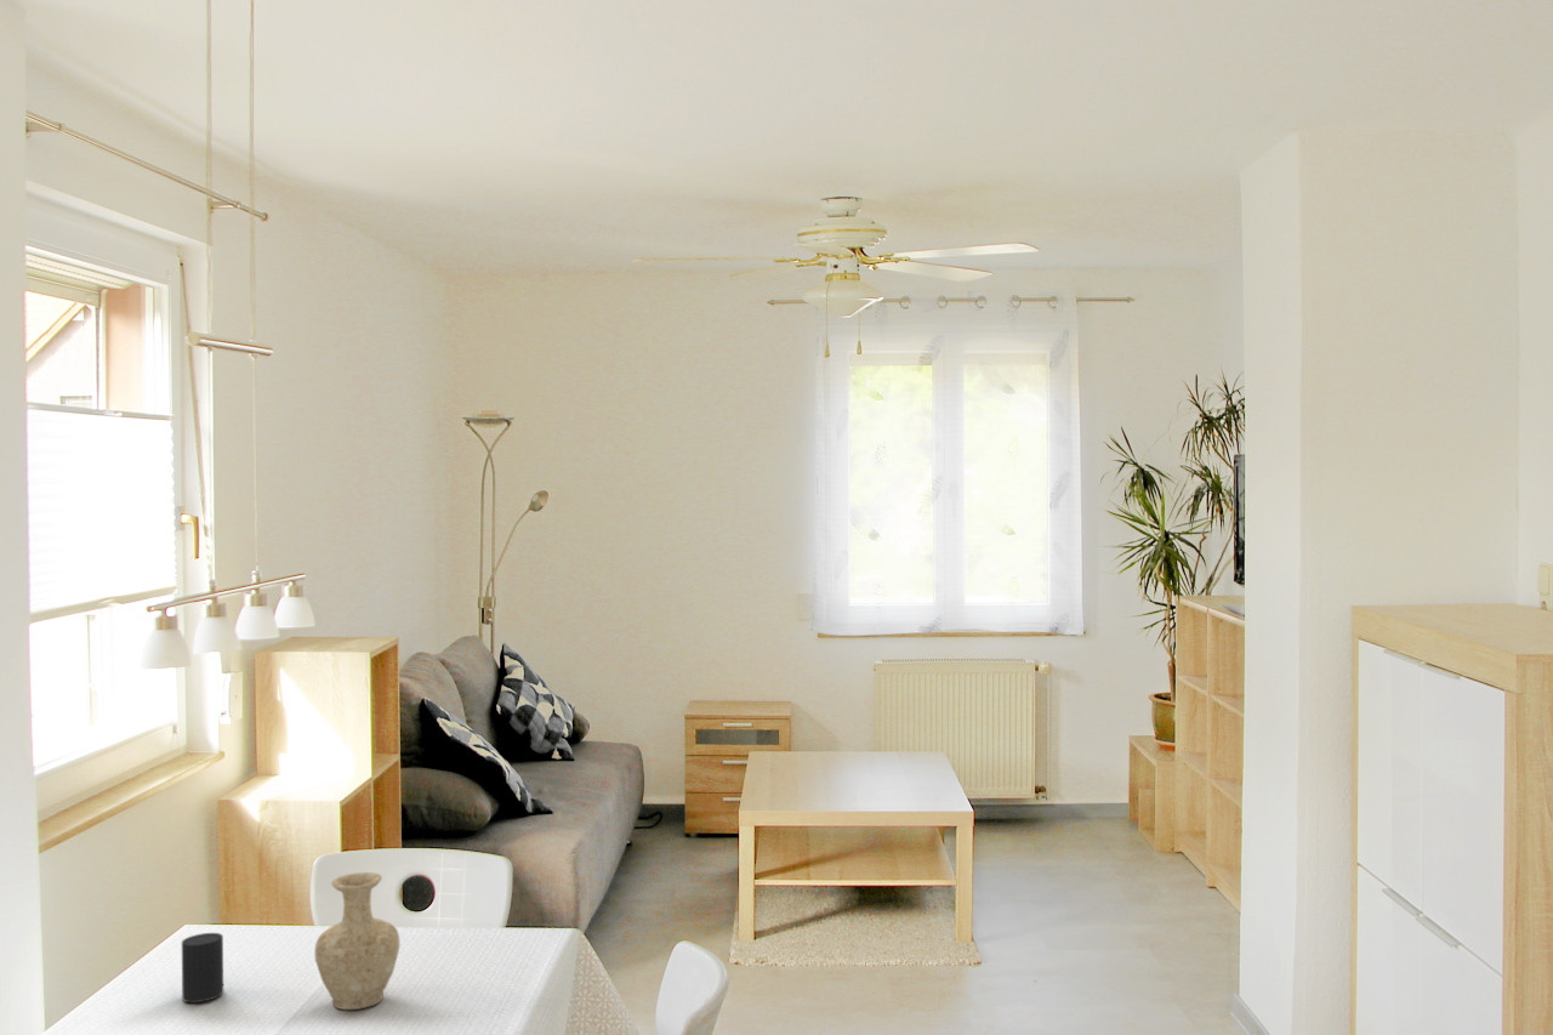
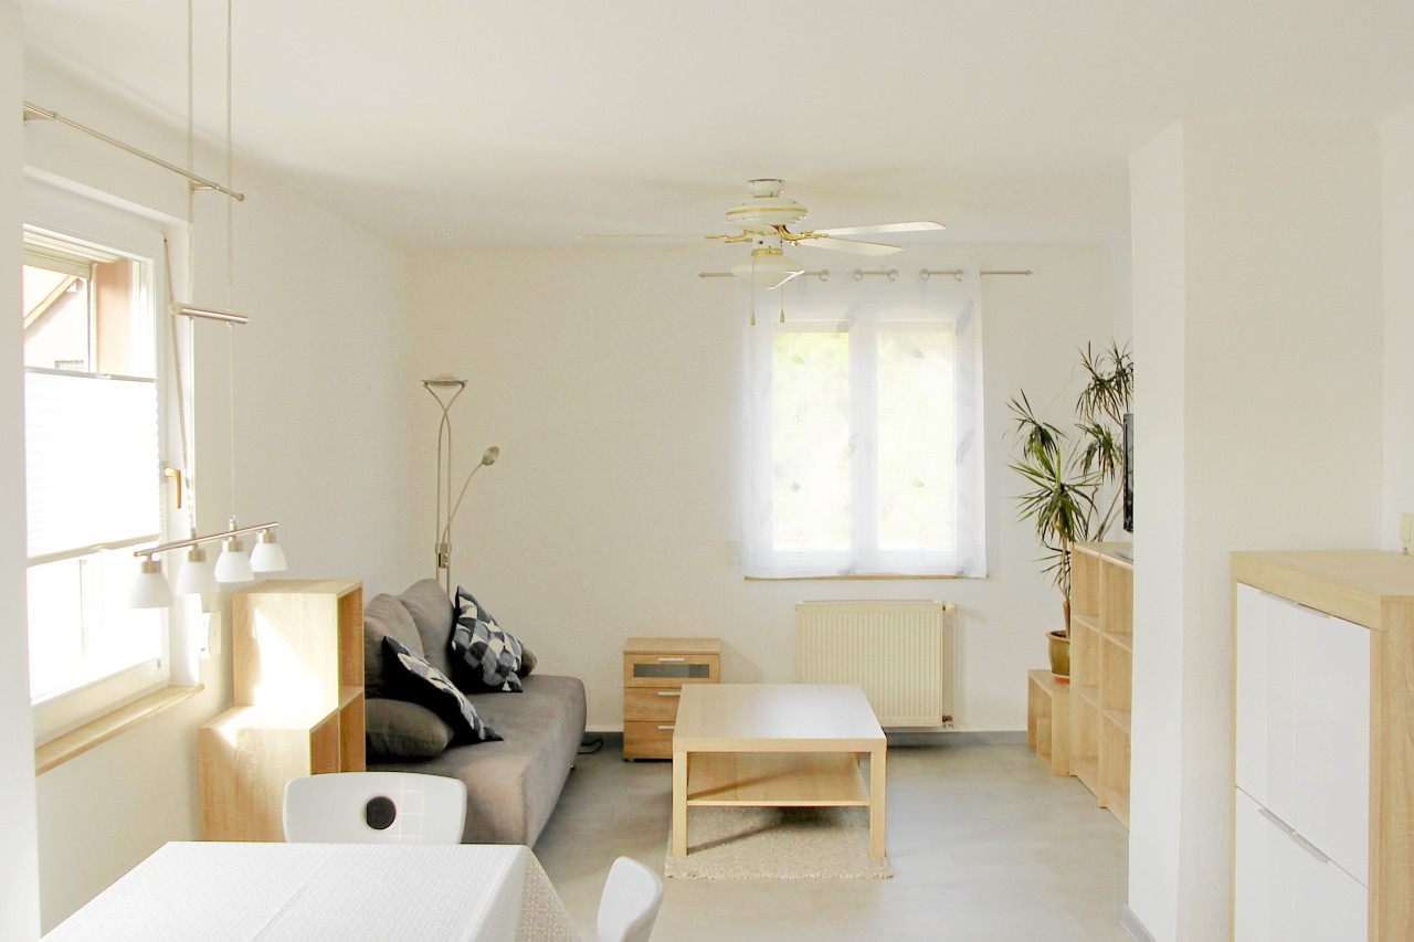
- vase [314,871,400,1011]
- cup [181,932,224,1003]
